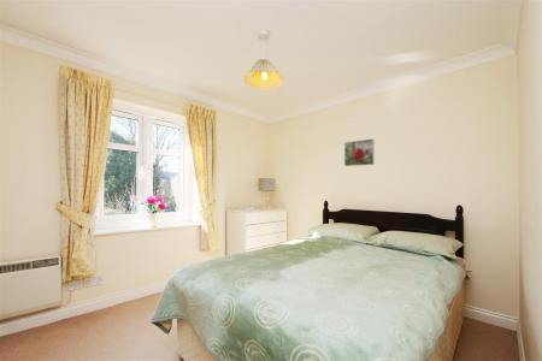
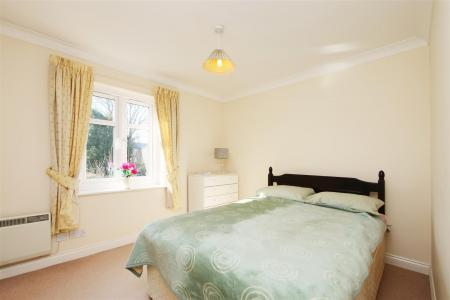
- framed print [343,138,376,167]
